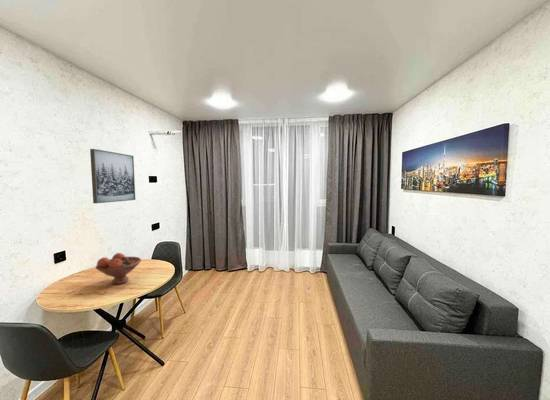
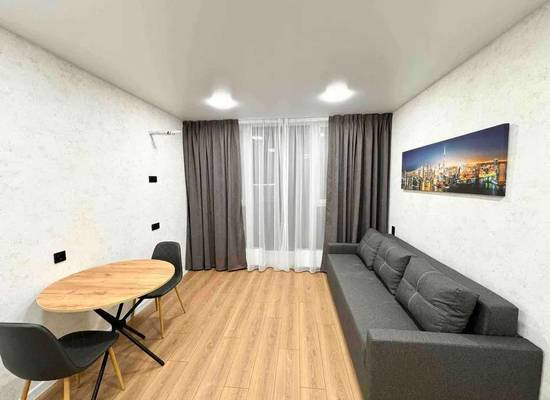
- fruit bowl [95,252,142,285]
- wall art [89,148,136,204]
